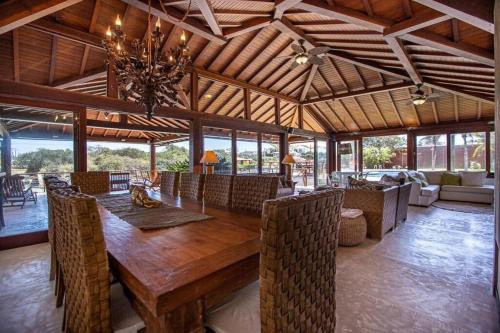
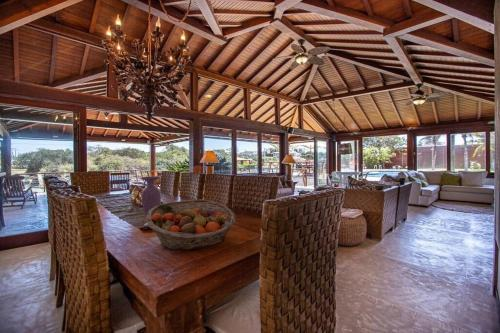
+ vase [140,175,162,228]
+ fruit basket [146,199,237,251]
